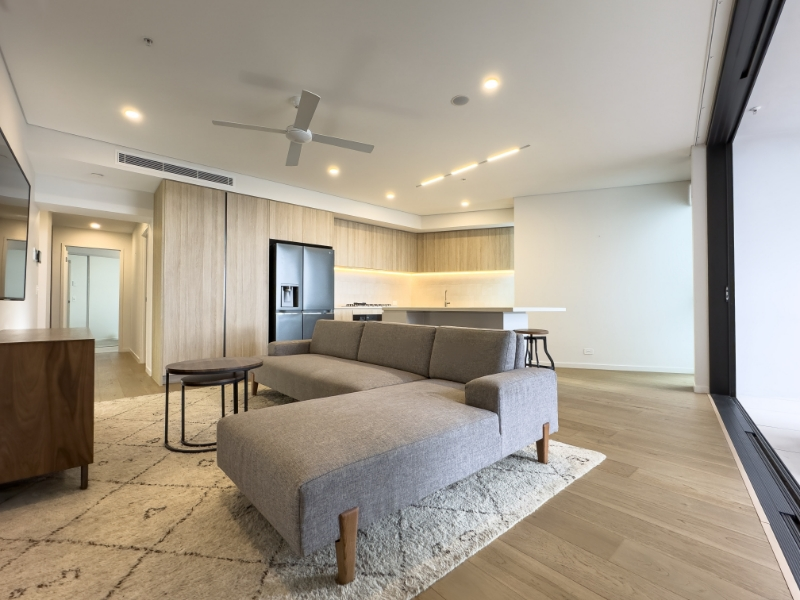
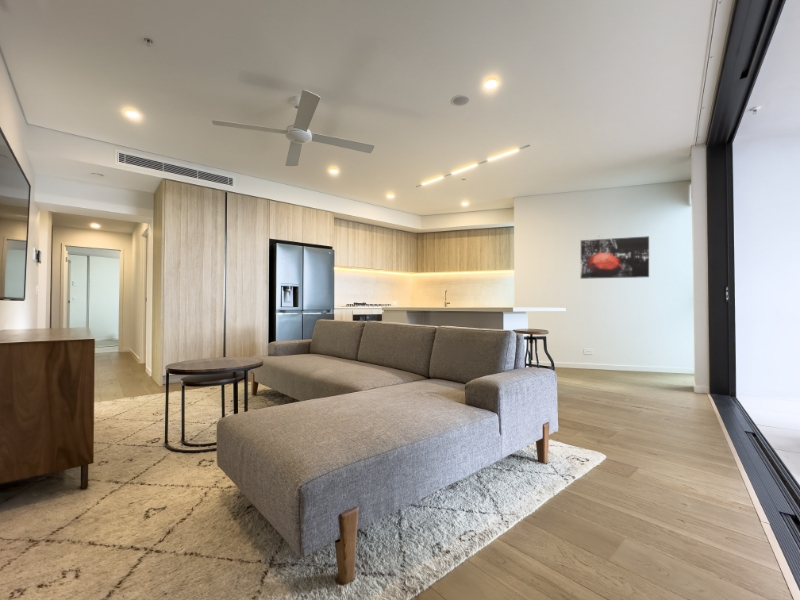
+ wall art [580,235,650,280]
